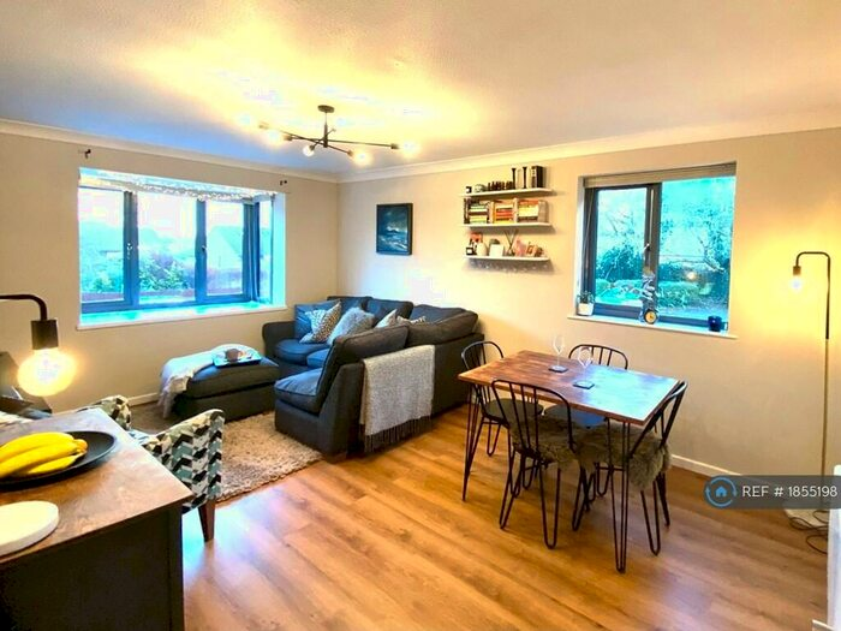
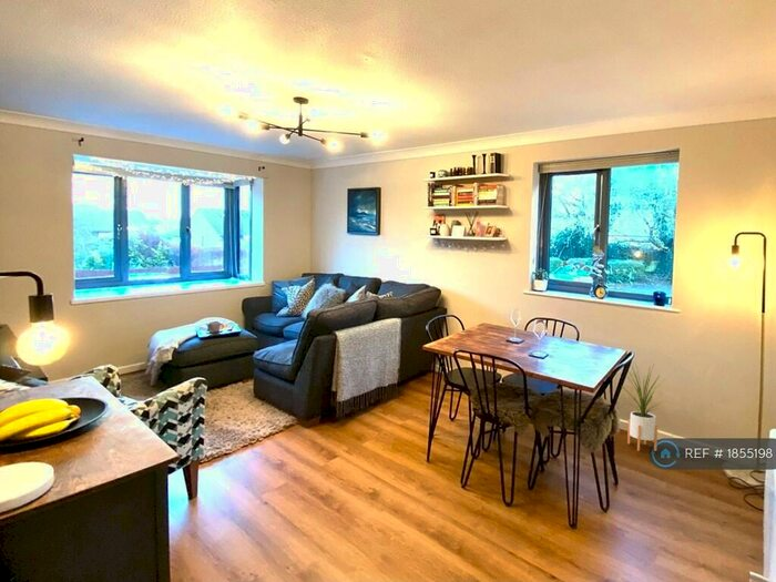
+ house plant [621,363,668,452]
